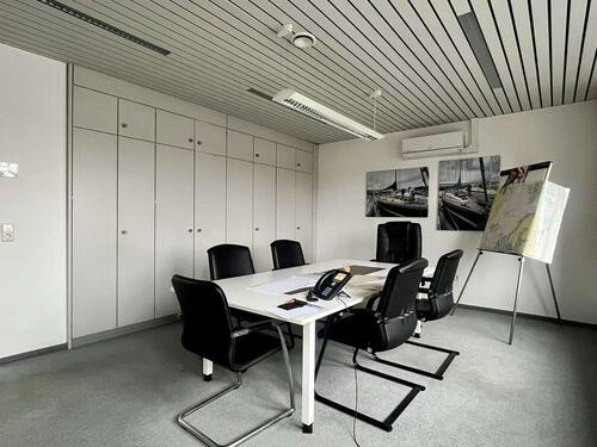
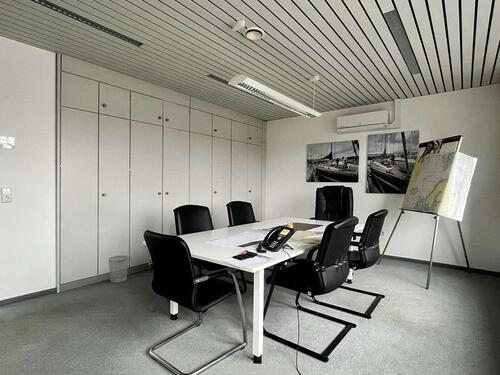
+ wastebasket [108,255,129,283]
